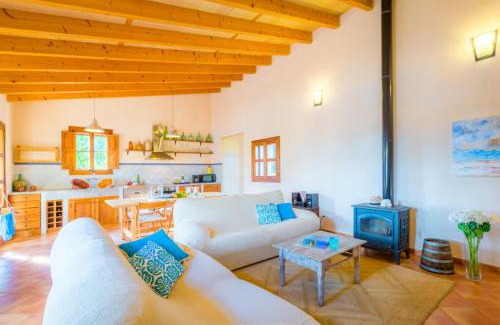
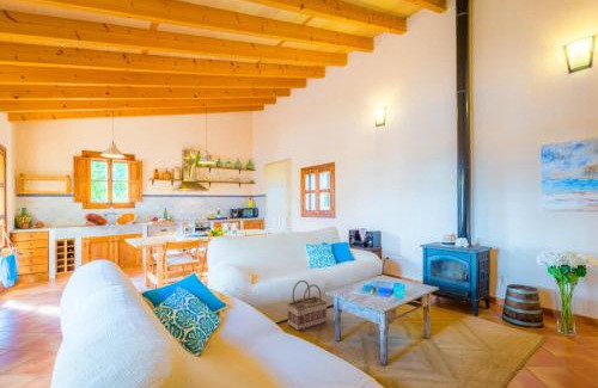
+ basket [286,279,329,332]
